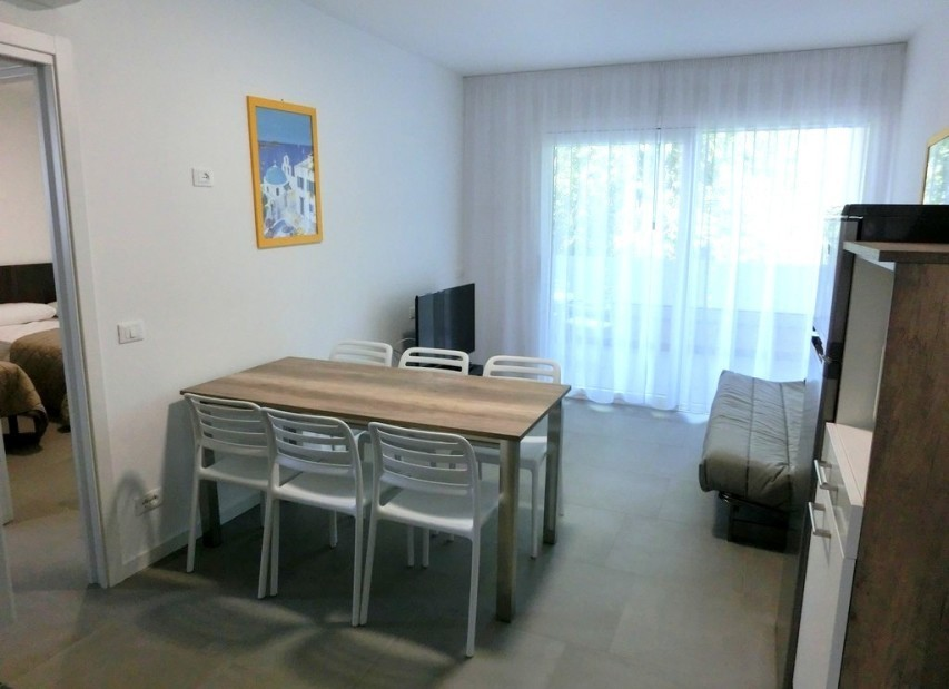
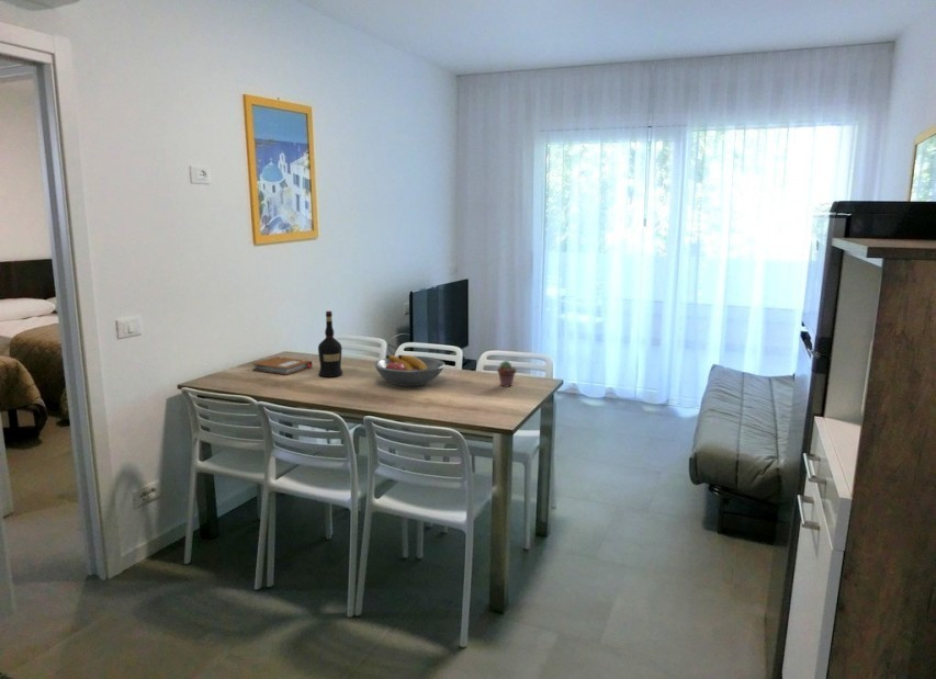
+ liquor [317,310,343,378]
+ potted succulent [496,360,517,387]
+ fruit bowl [373,354,446,387]
+ notebook [251,355,313,376]
